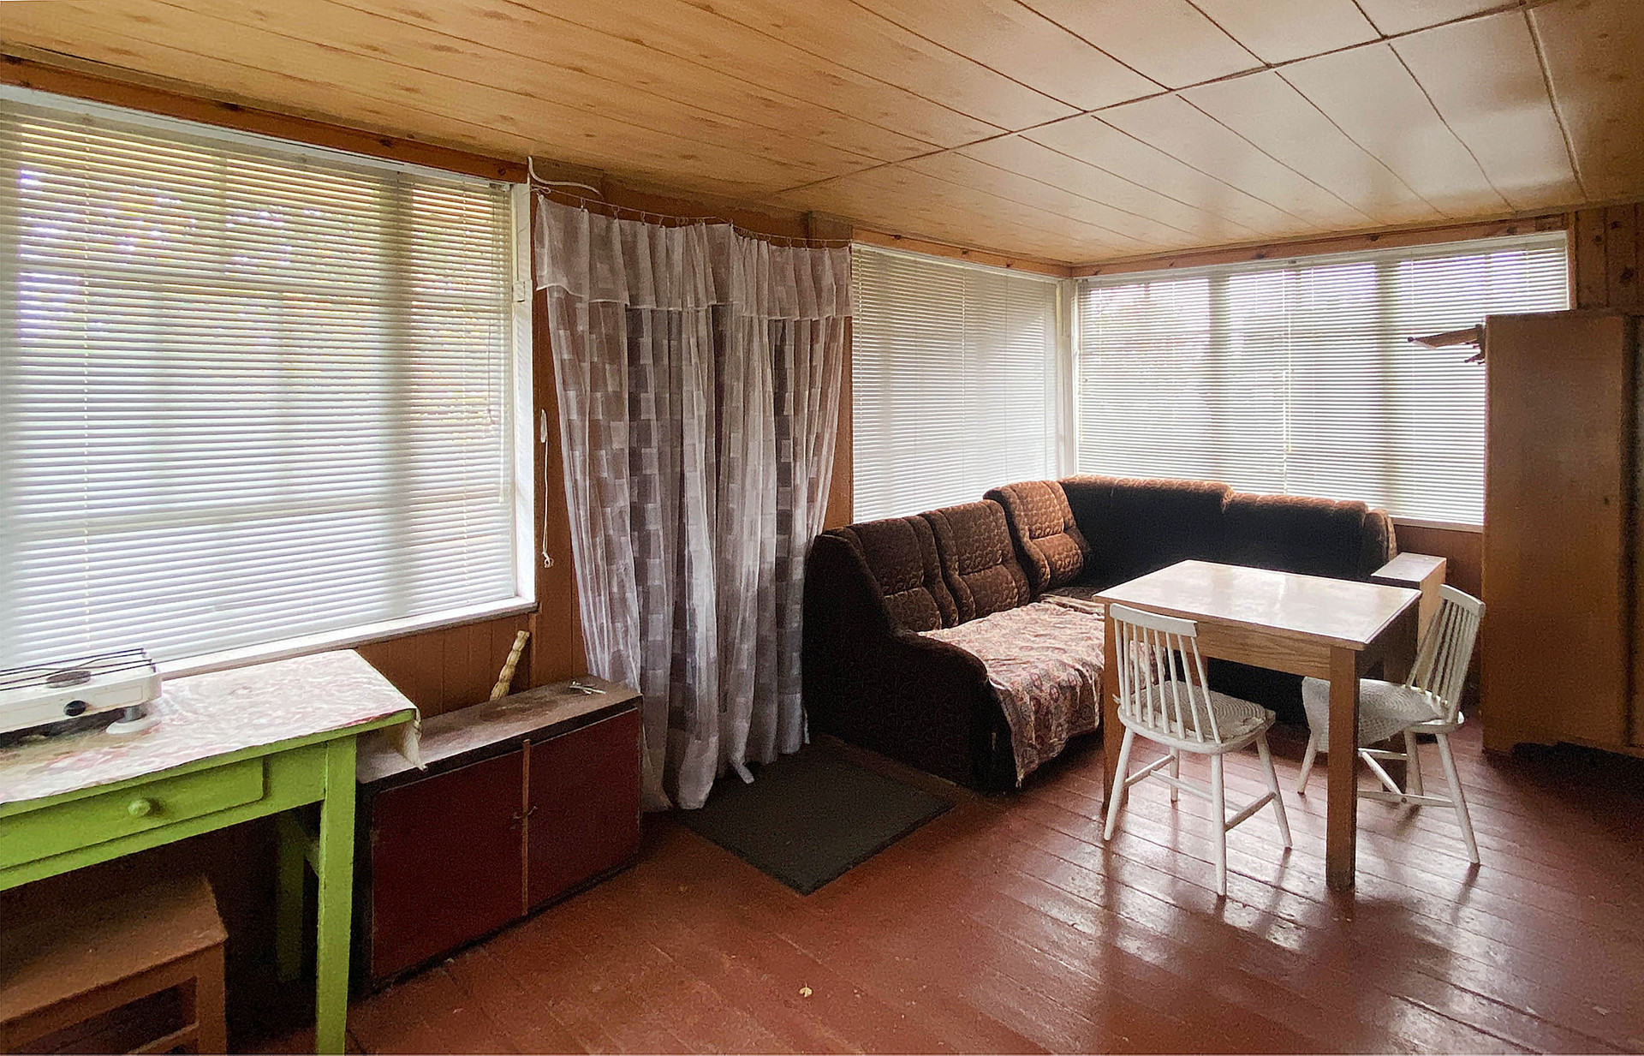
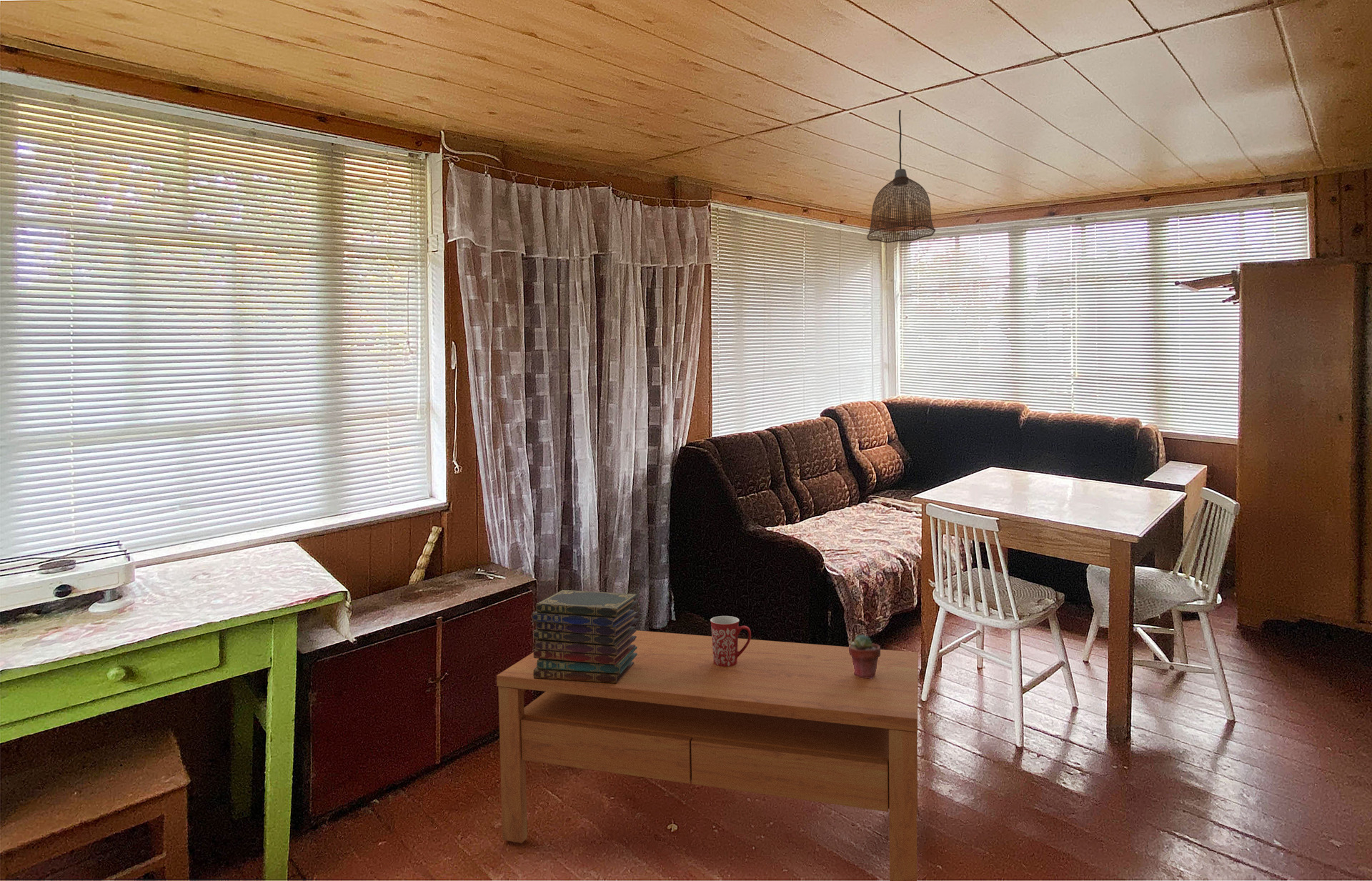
+ coffee table [496,630,919,881]
+ pendant lamp [866,109,936,244]
+ mug [710,615,752,667]
+ potted succulent [848,634,881,679]
+ book stack [532,589,640,684]
